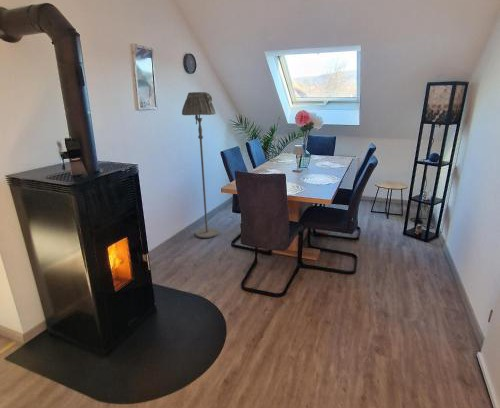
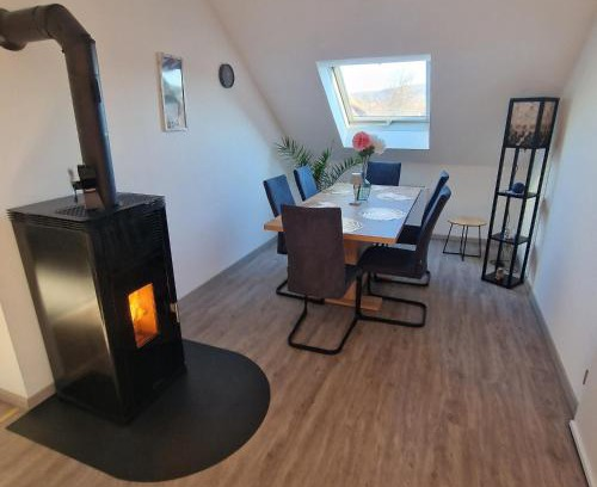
- floor lamp [181,91,220,239]
